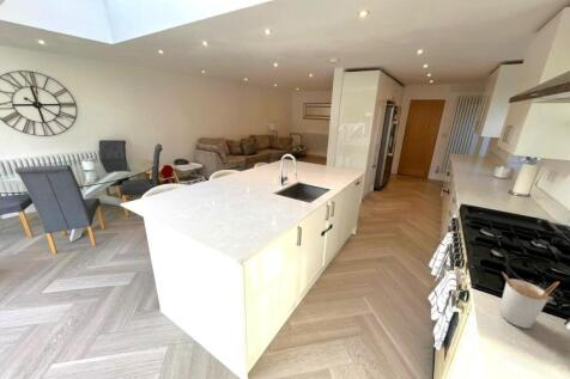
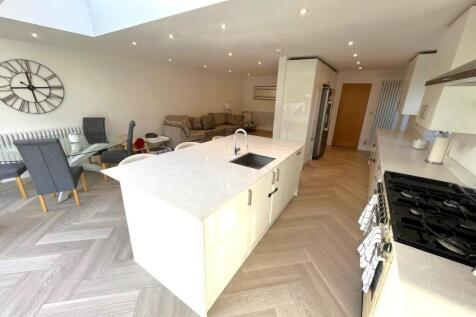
- utensil holder [498,273,560,330]
